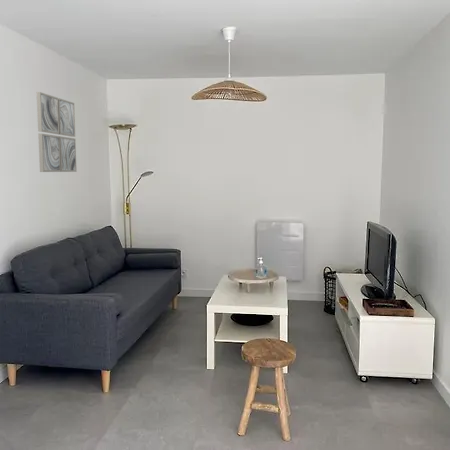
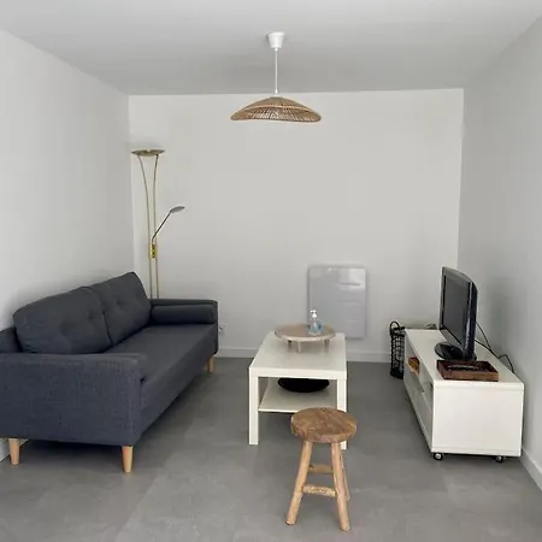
- wall art [36,91,78,173]
